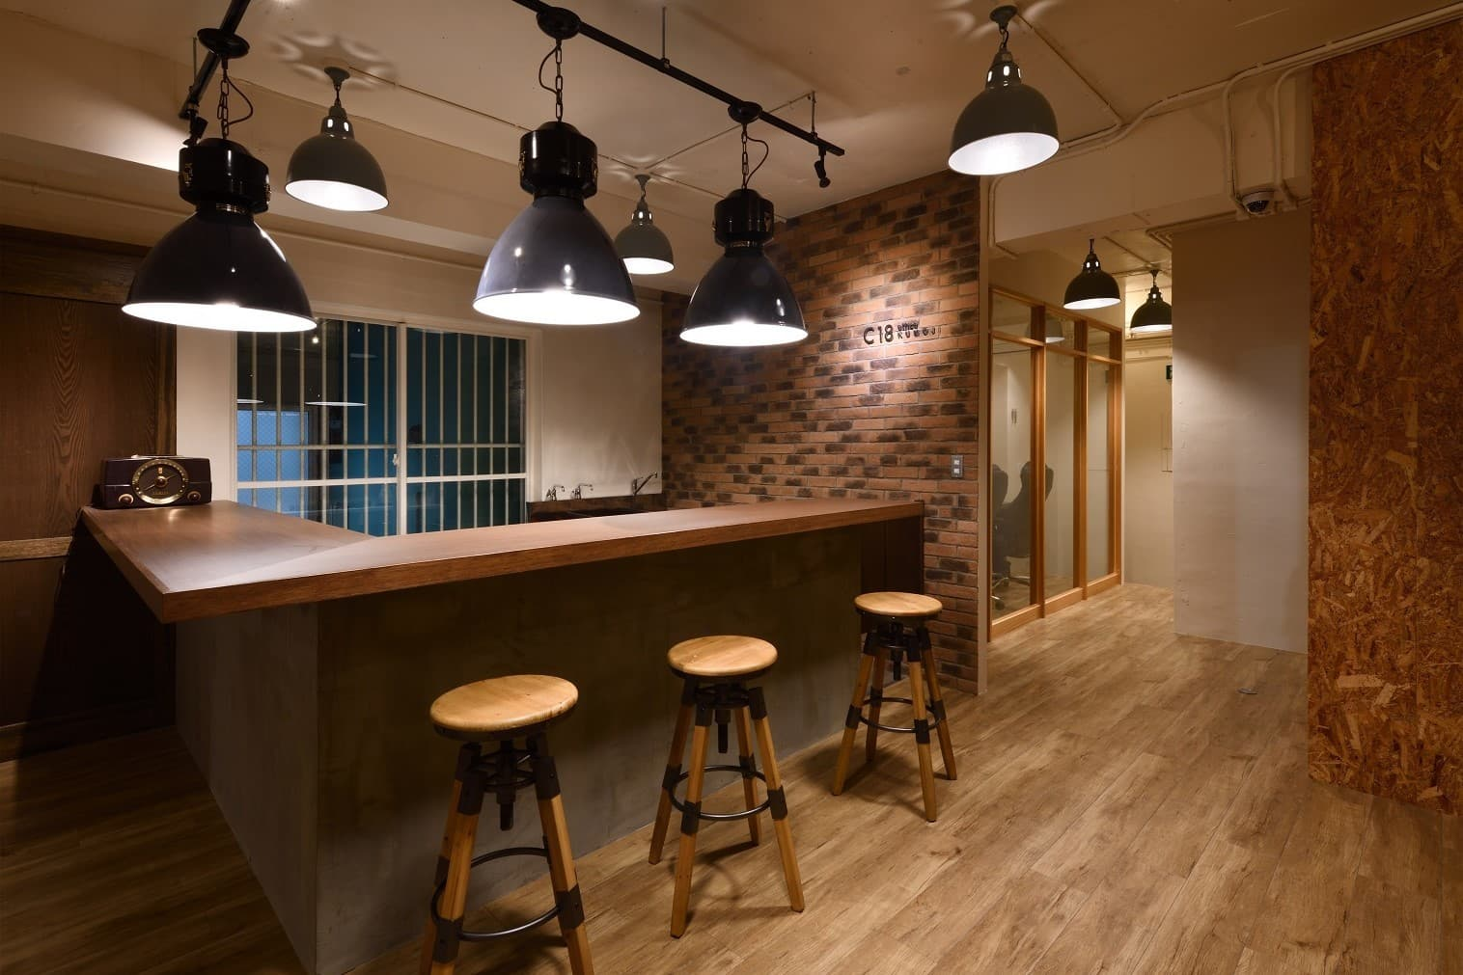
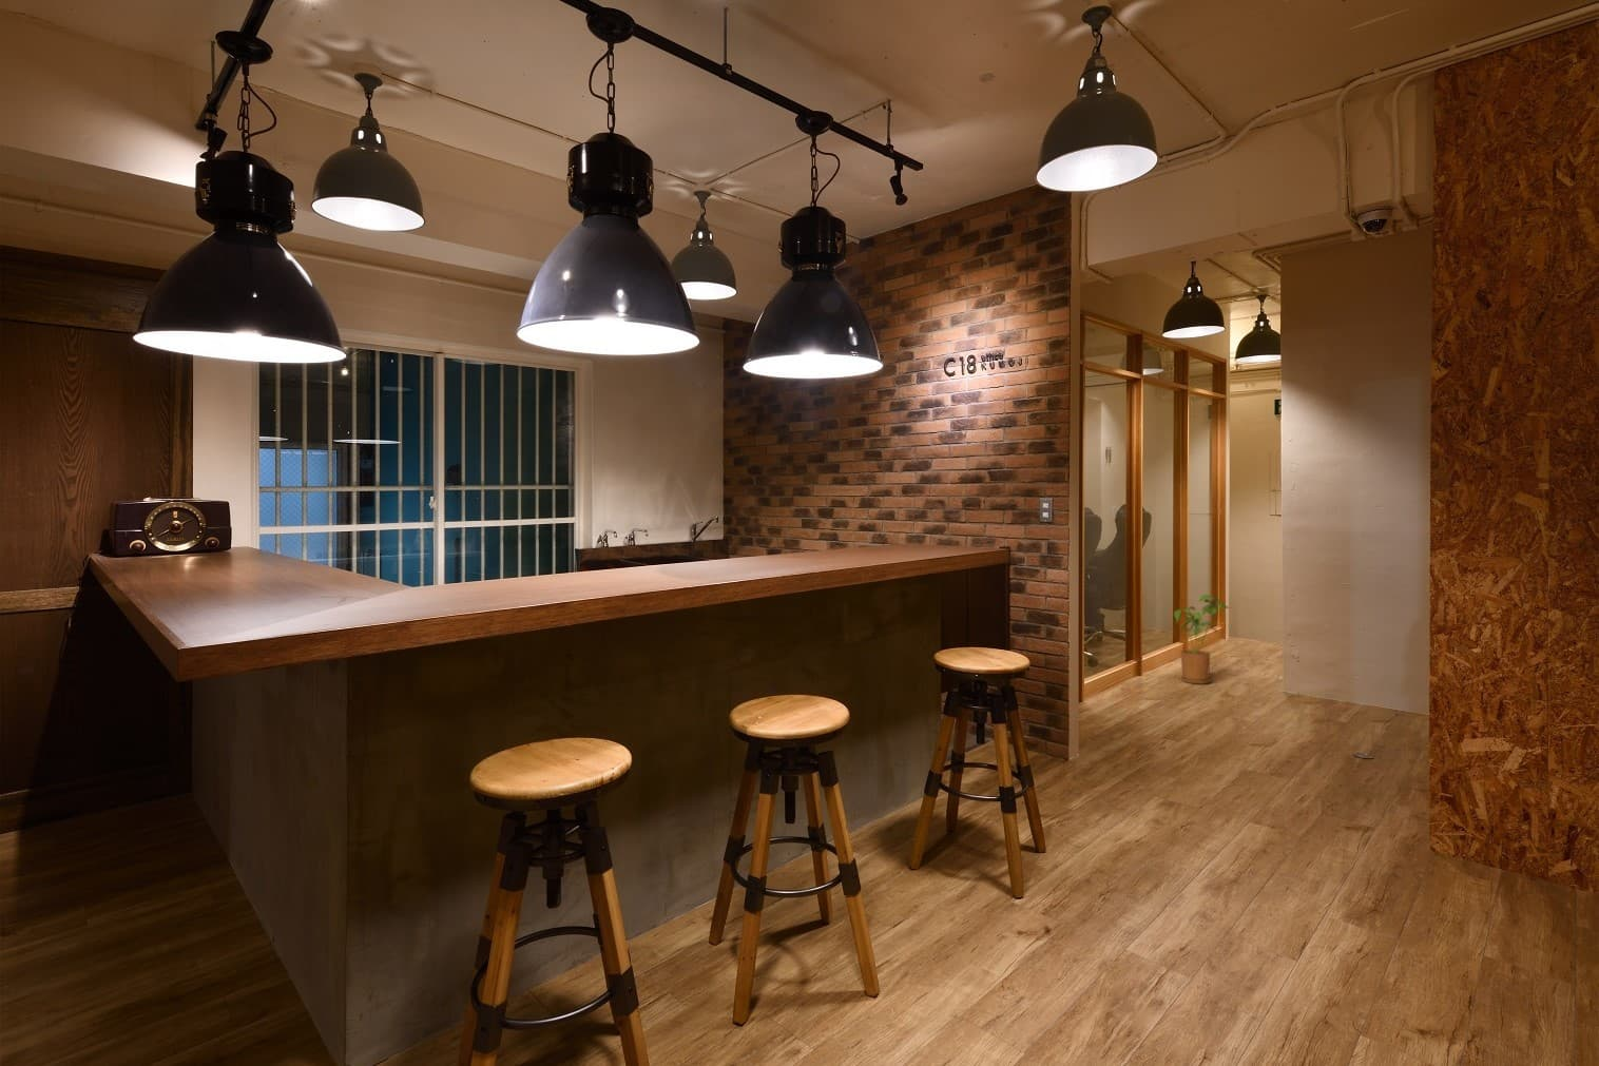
+ house plant [1173,594,1231,685]
